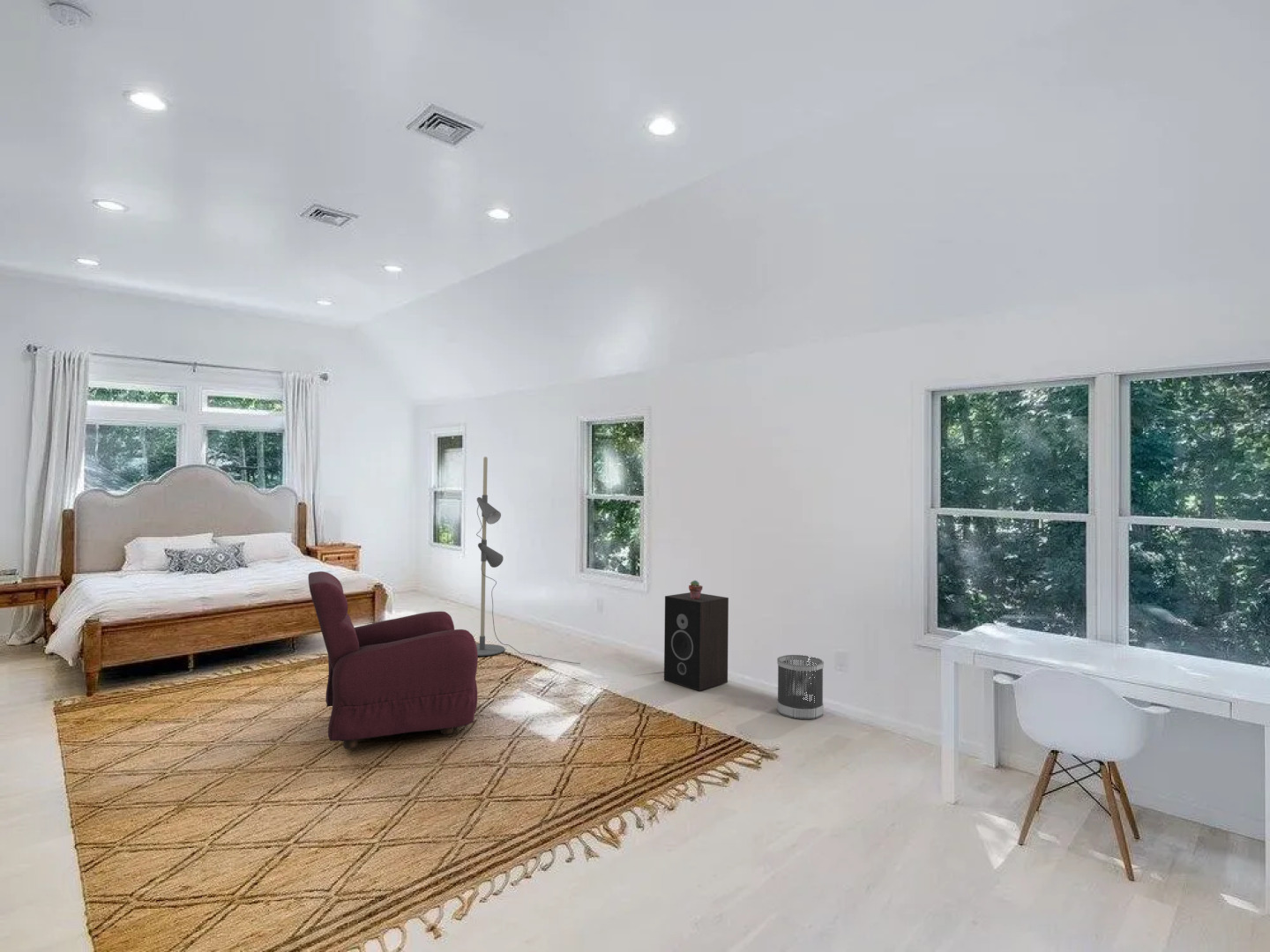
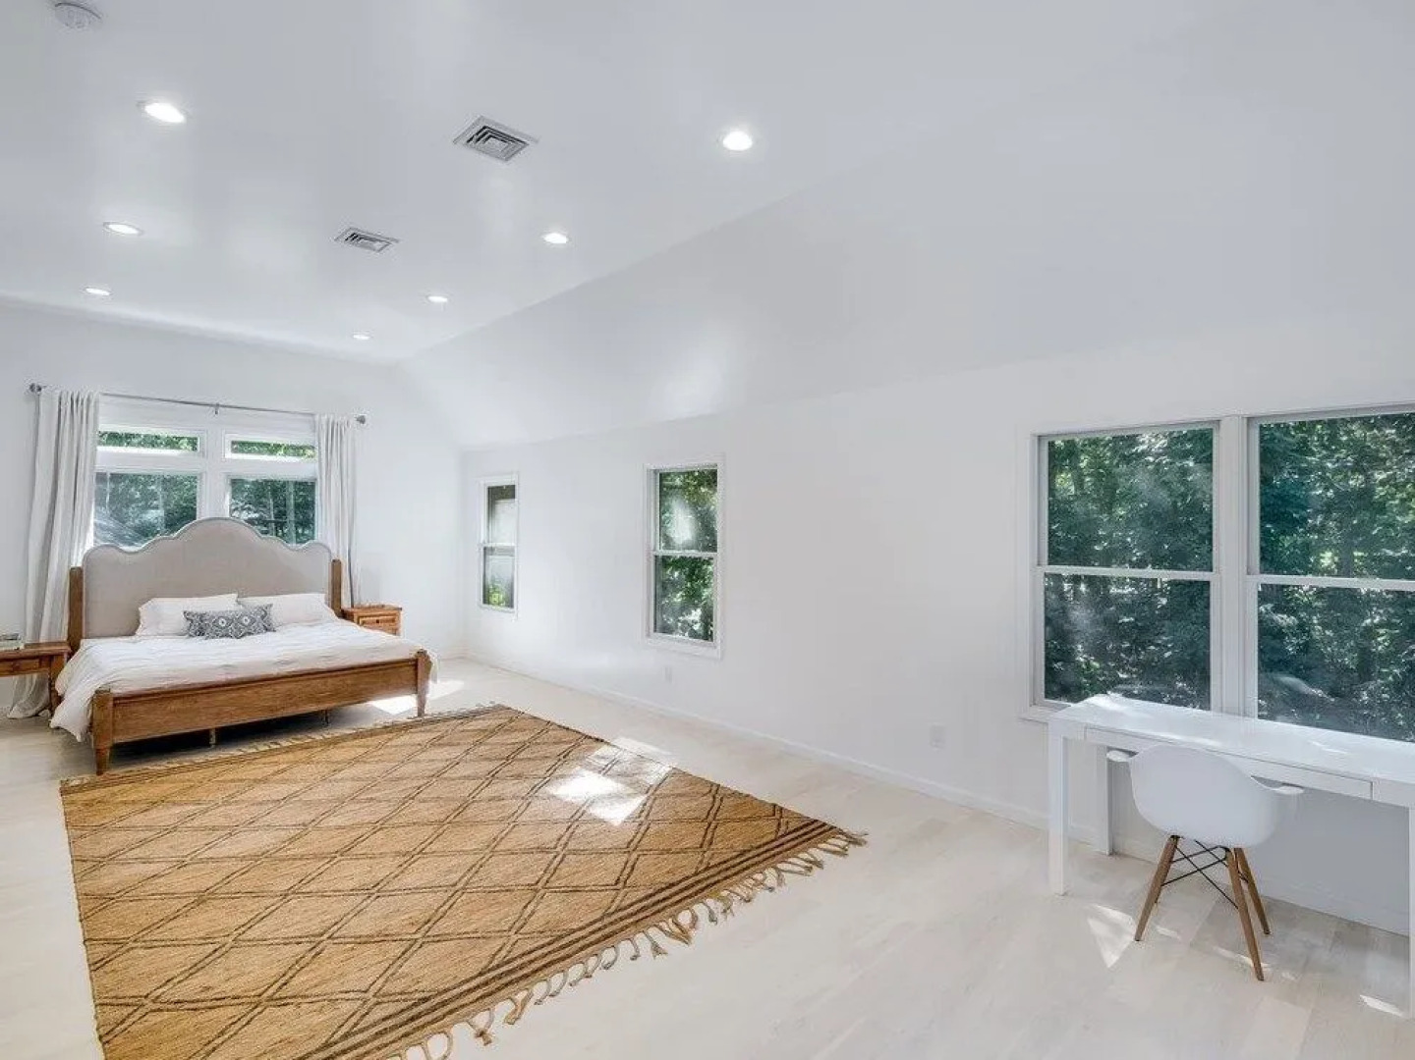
- armchair [308,570,479,750]
- potted succulent [688,579,704,599]
- wastebasket [776,654,825,720]
- floor lamp [475,456,581,665]
- speaker [663,591,729,692]
